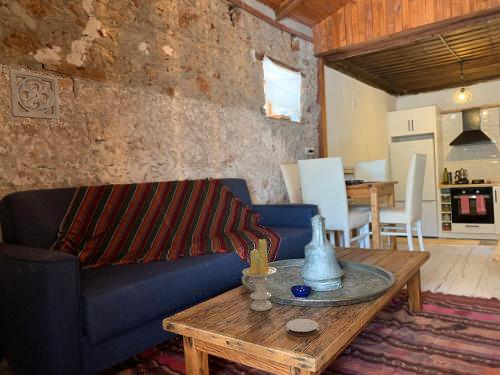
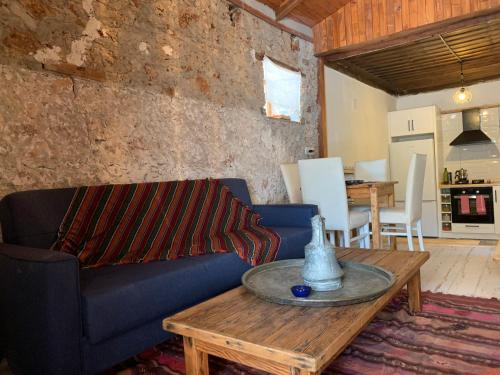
- wall ornament [8,68,60,121]
- candle [241,238,278,312]
- coaster [285,318,320,337]
